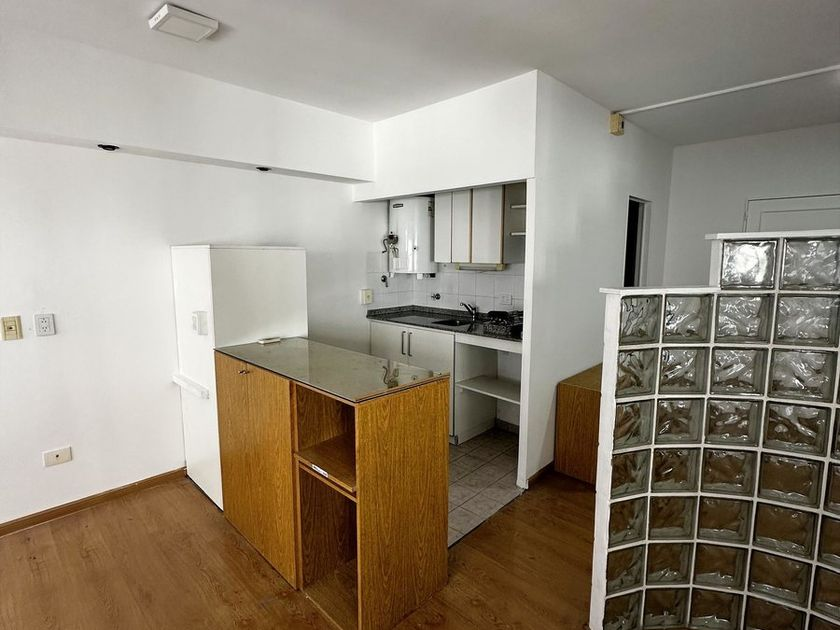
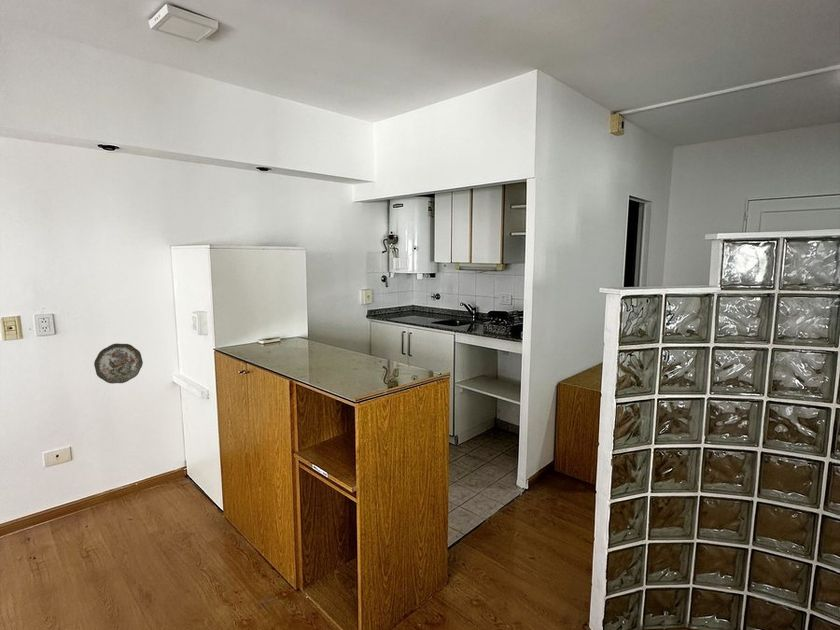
+ decorative plate [93,342,144,385]
